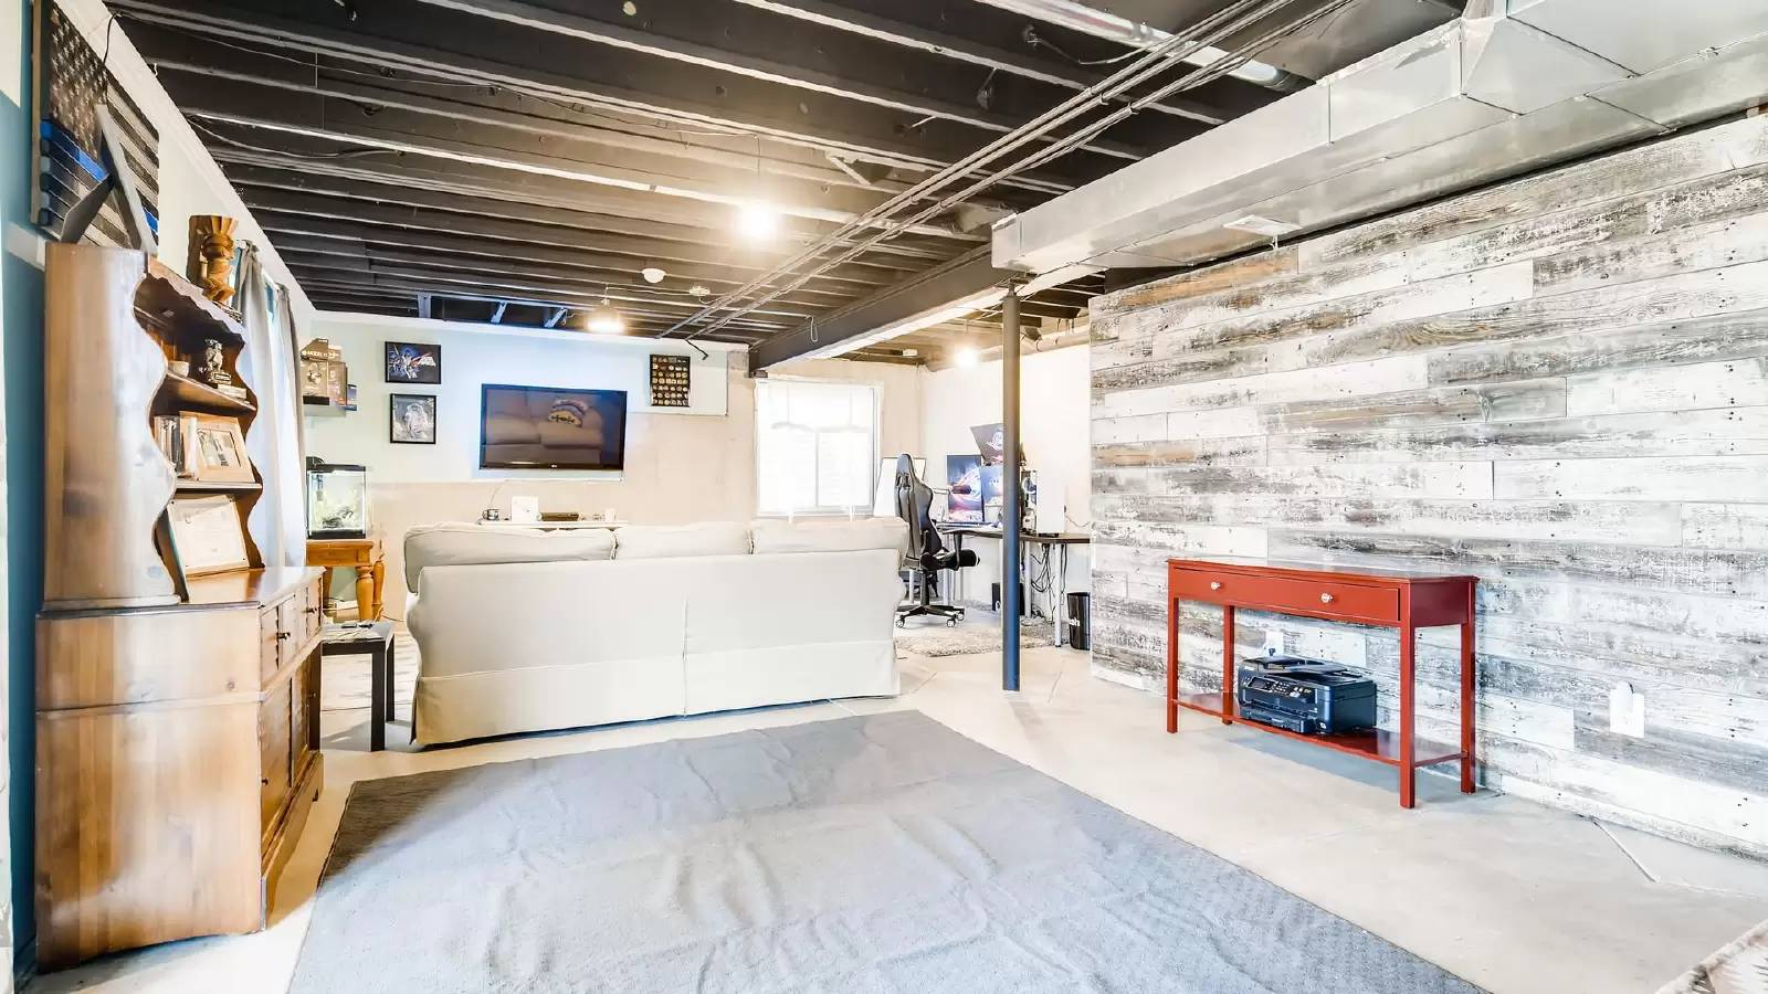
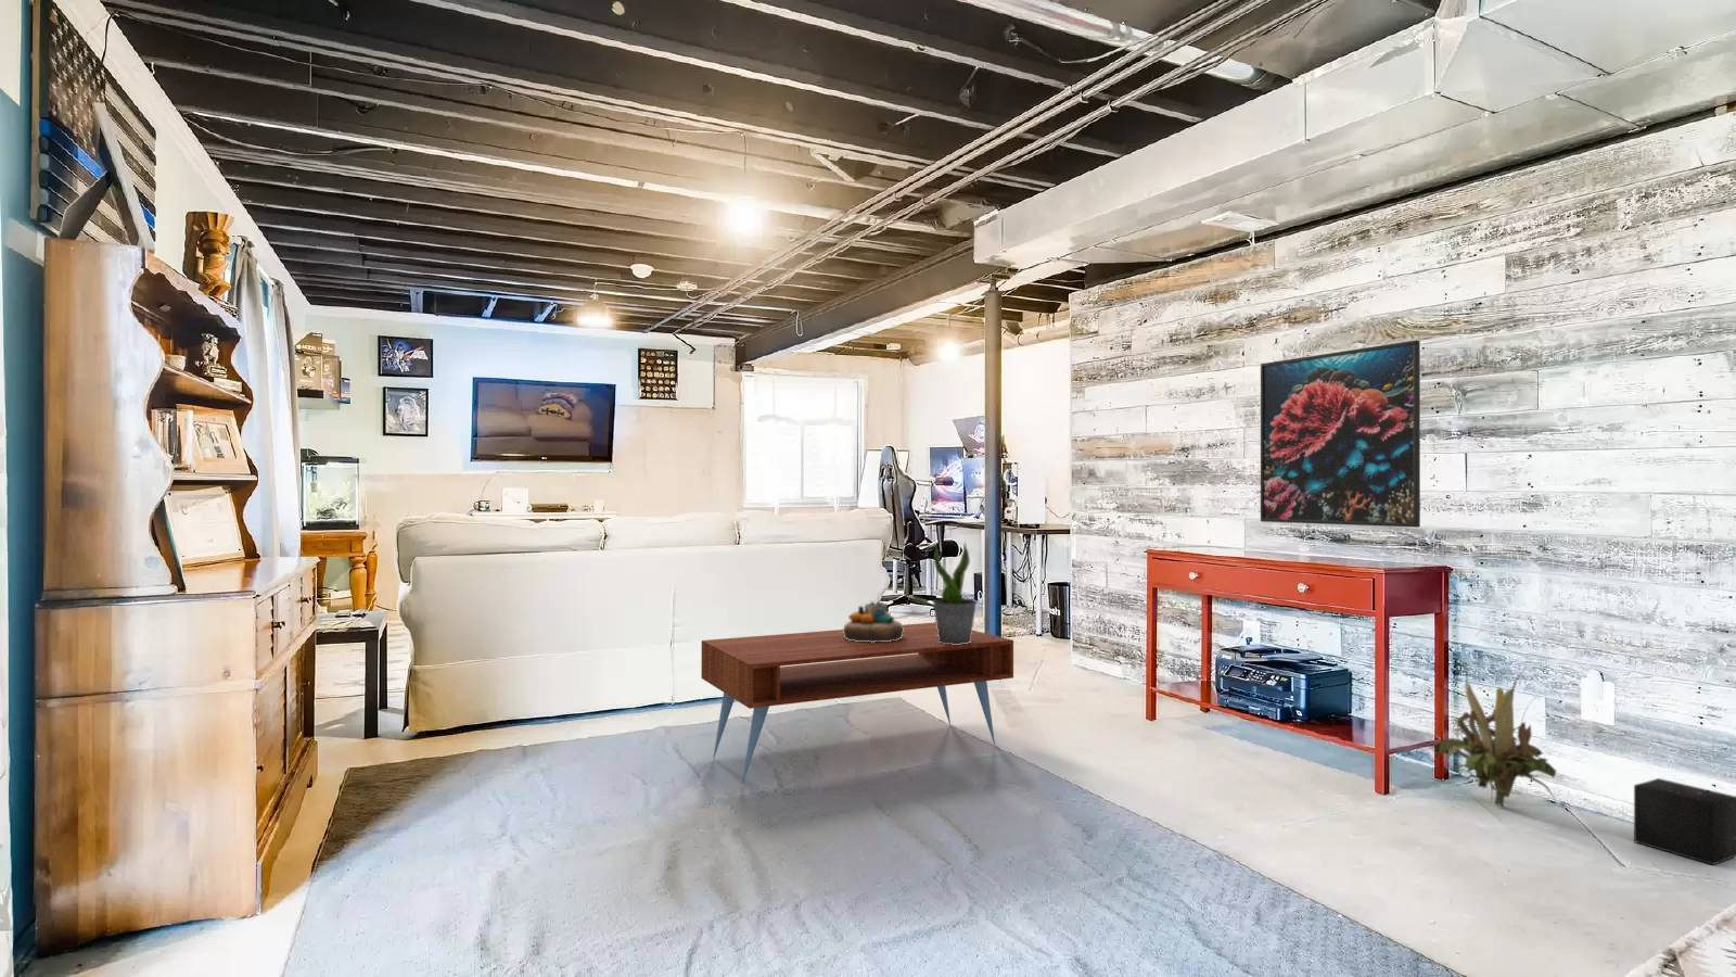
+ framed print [1260,339,1421,528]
+ decorative plant [1432,661,1558,806]
+ potted plant [931,540,979,645]
+ decorative bowl [842,599,904,643]
+ coffee table [700,622,1015,785]
+ speaker [1606,778,1736,866]
